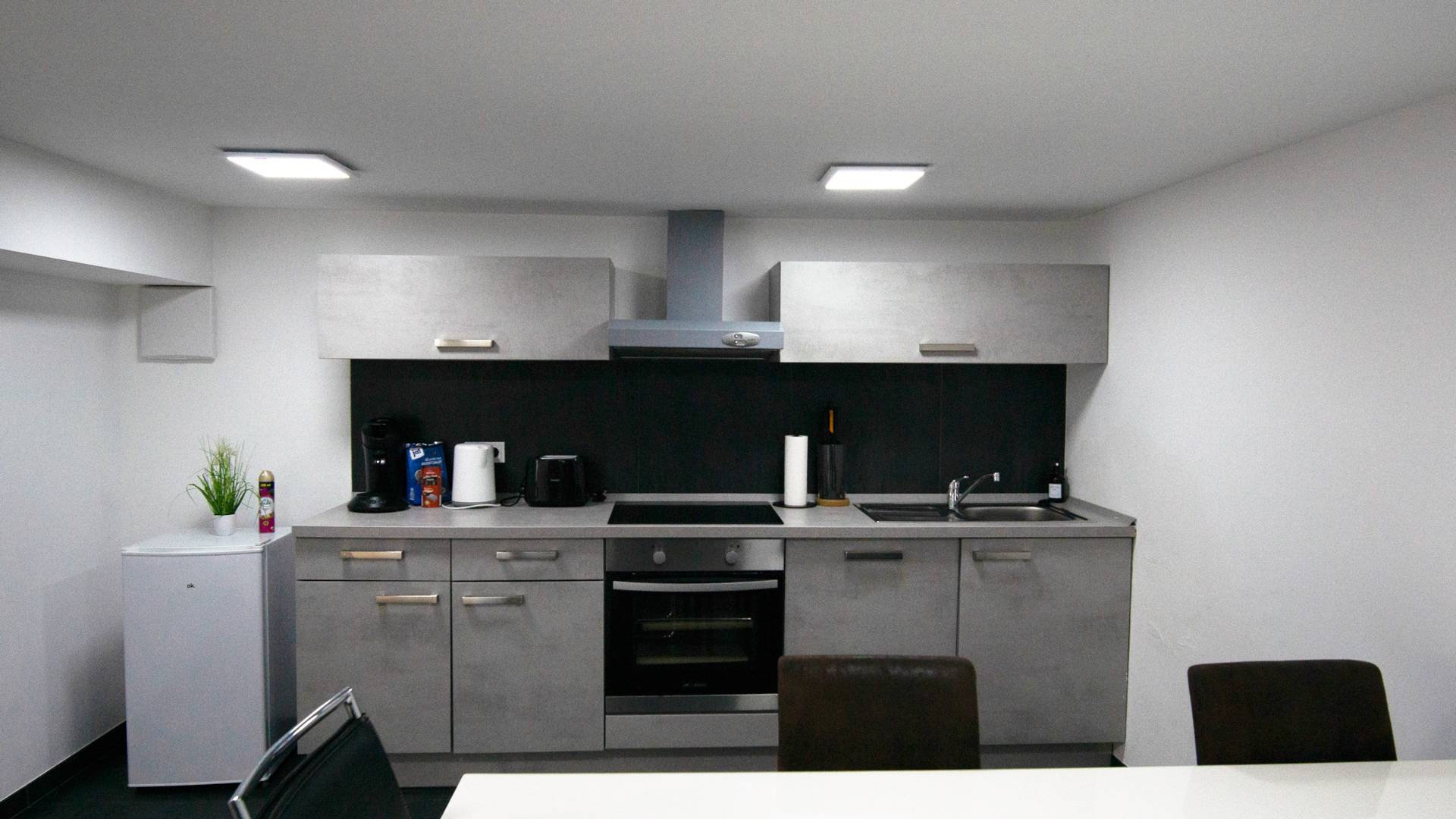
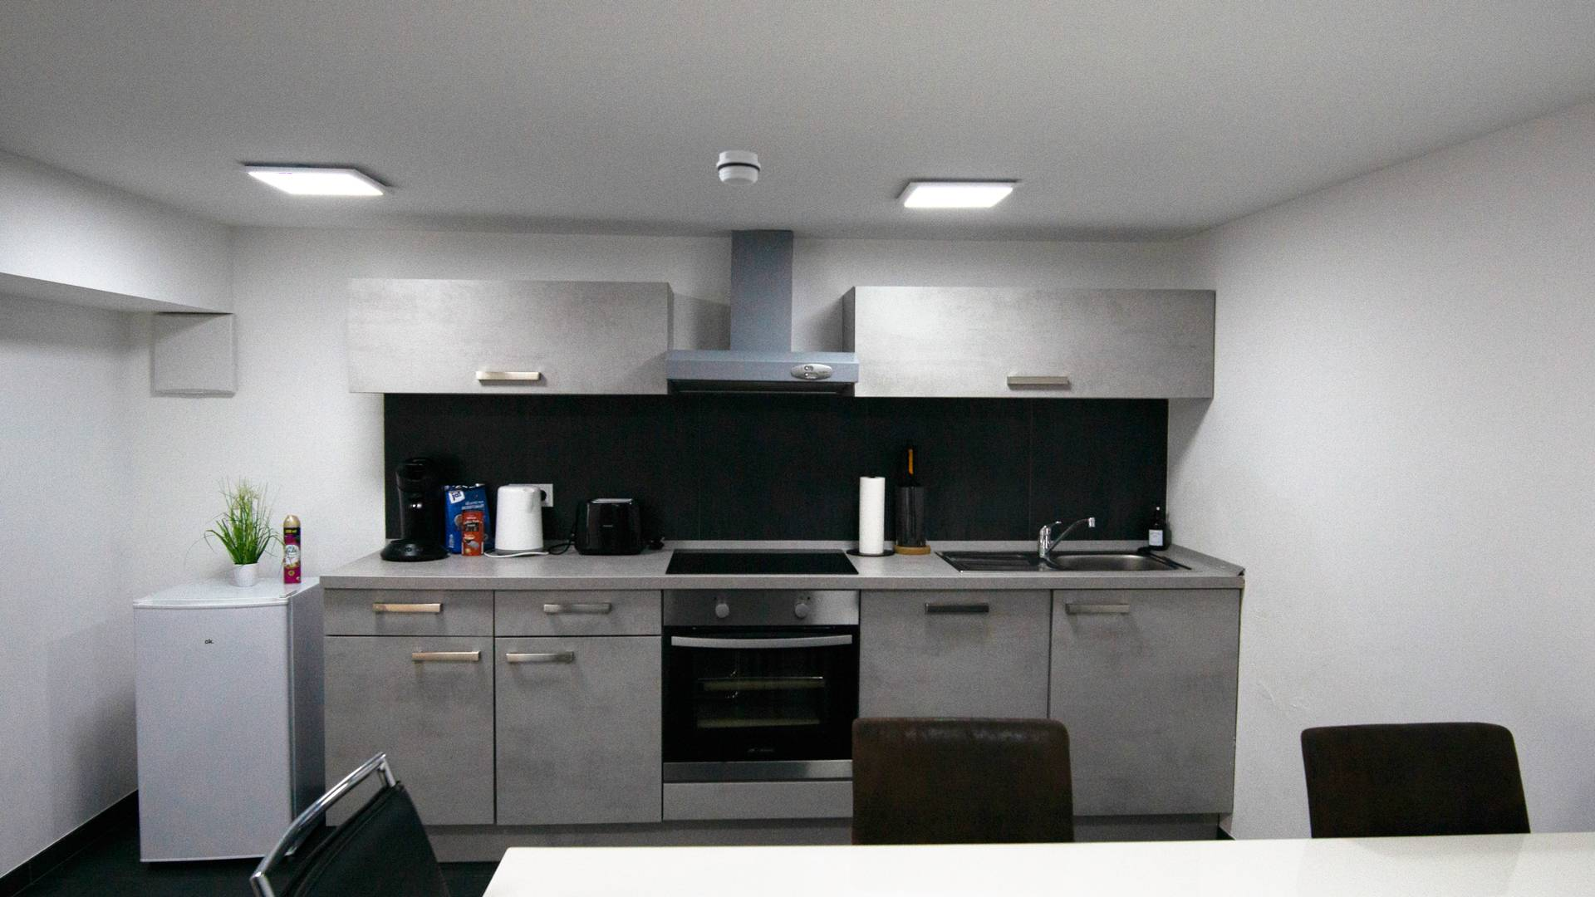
+ smoke detector [716,150,761,187]
